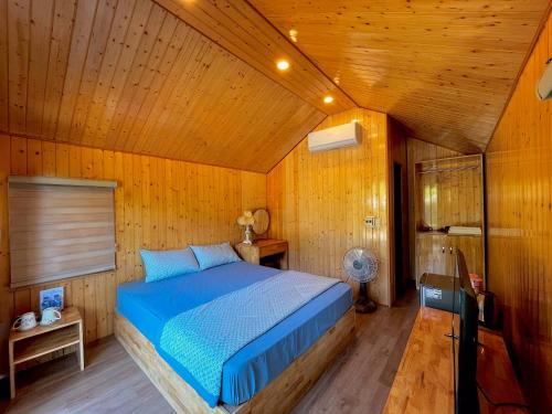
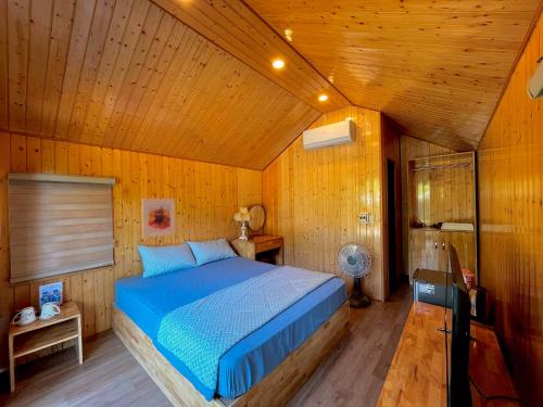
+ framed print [140,198,177,240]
